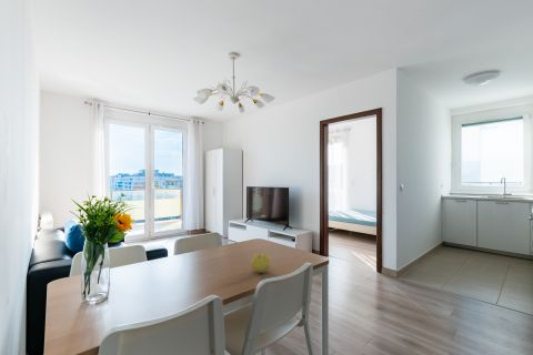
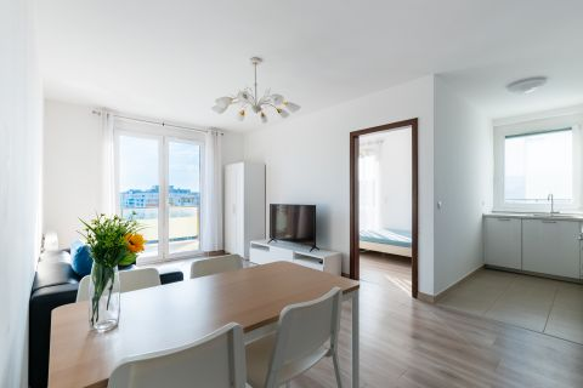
- fruit [250,253,272,274]
